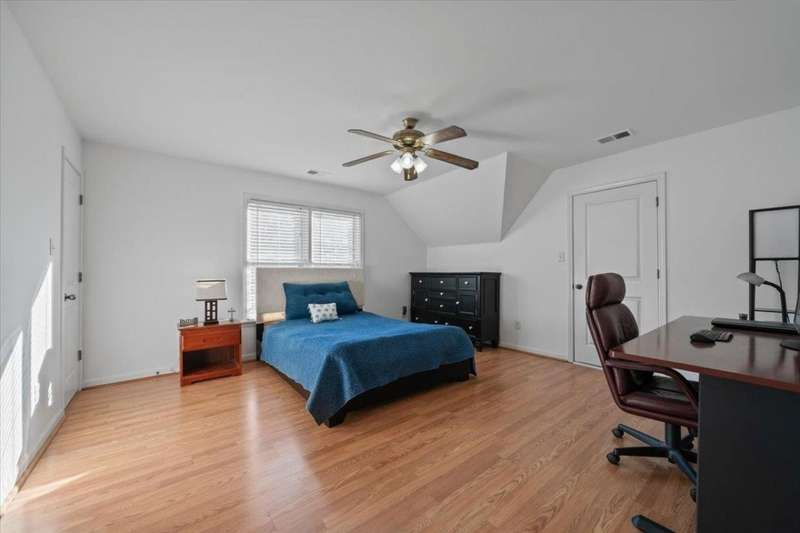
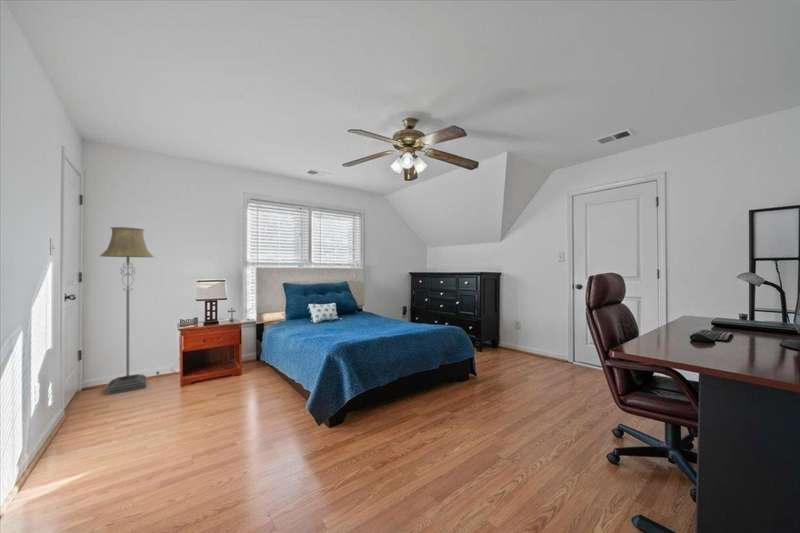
+ floor lamp [99,226,155,396]
